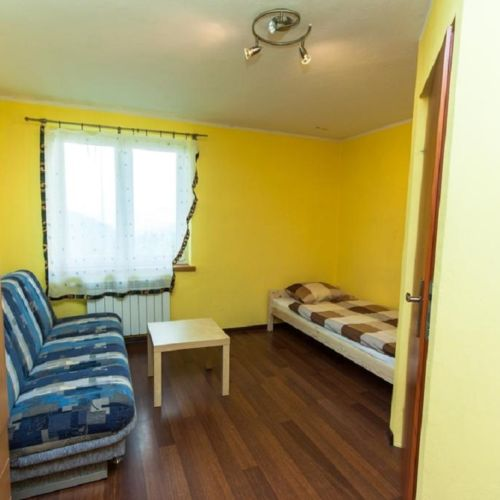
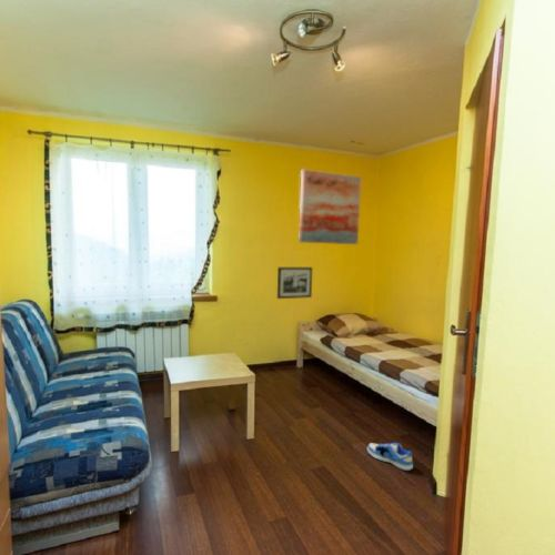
+ shoe [366,442,414,472]
+ wall art [297,169,362,245]
+ picture frame [276,266,313,300]
